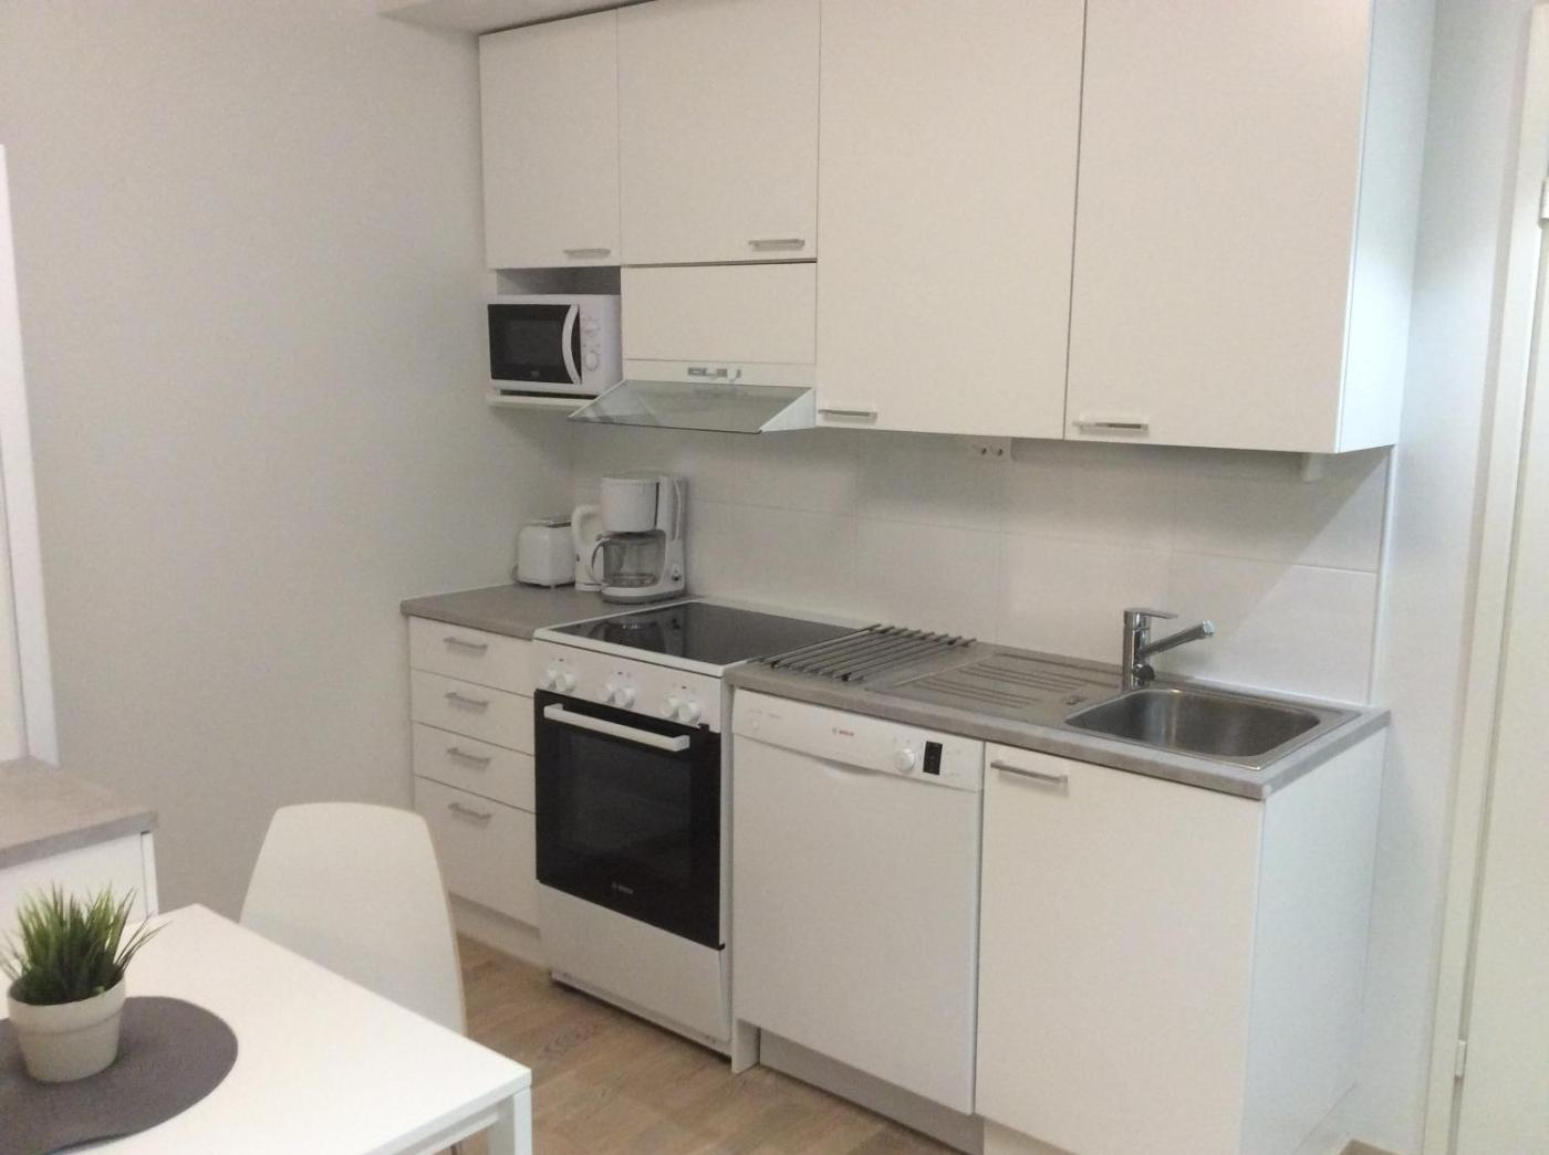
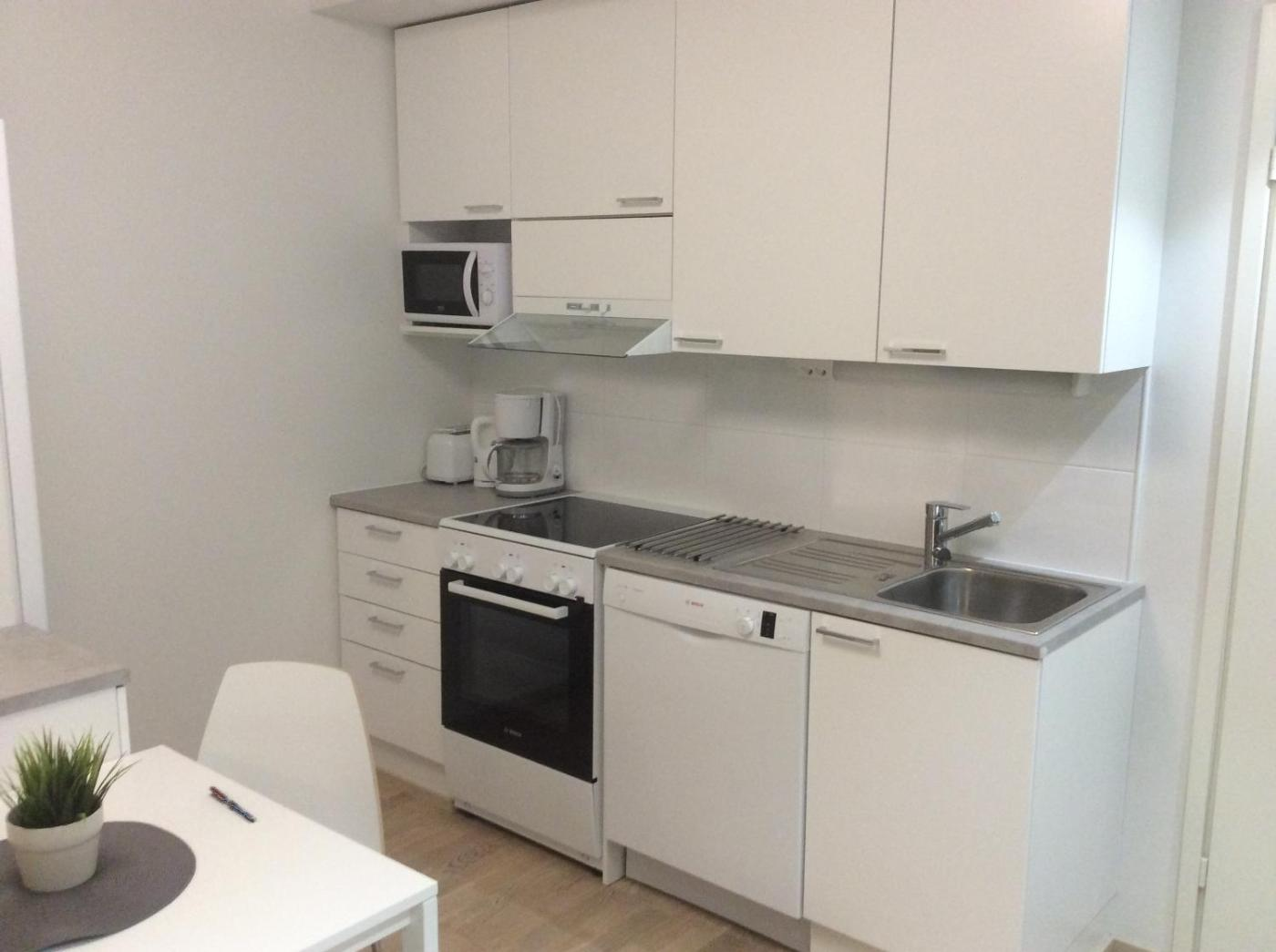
+ pen [207,785,256,823]
